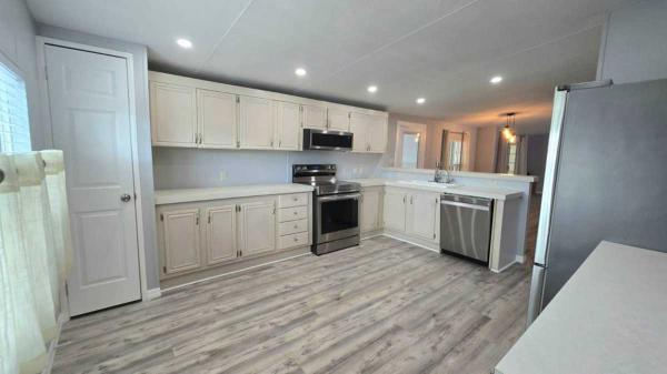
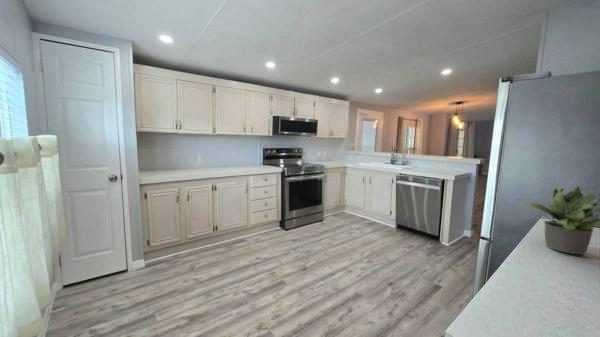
+ potted plant [525,184,600,255]
